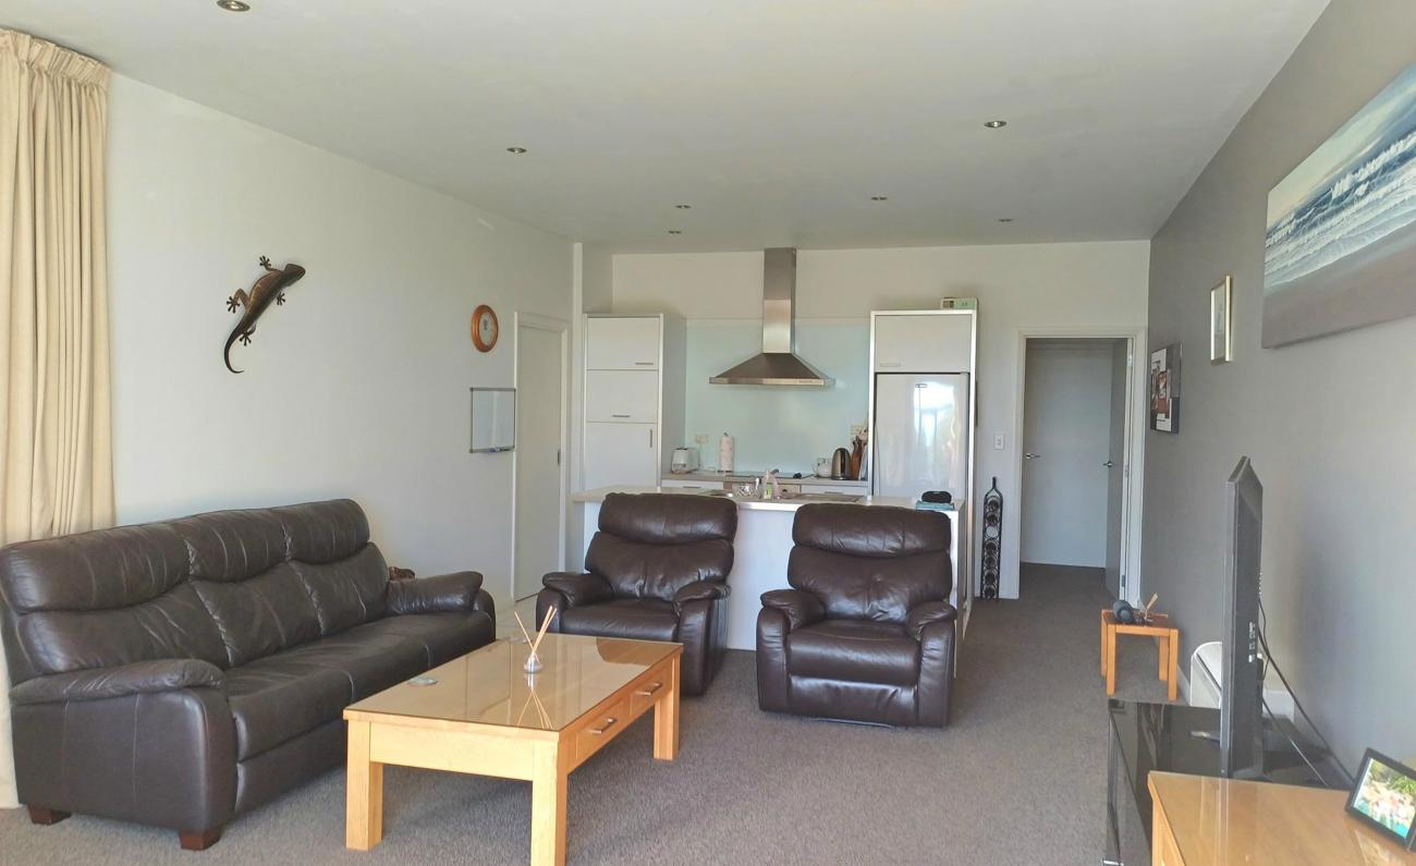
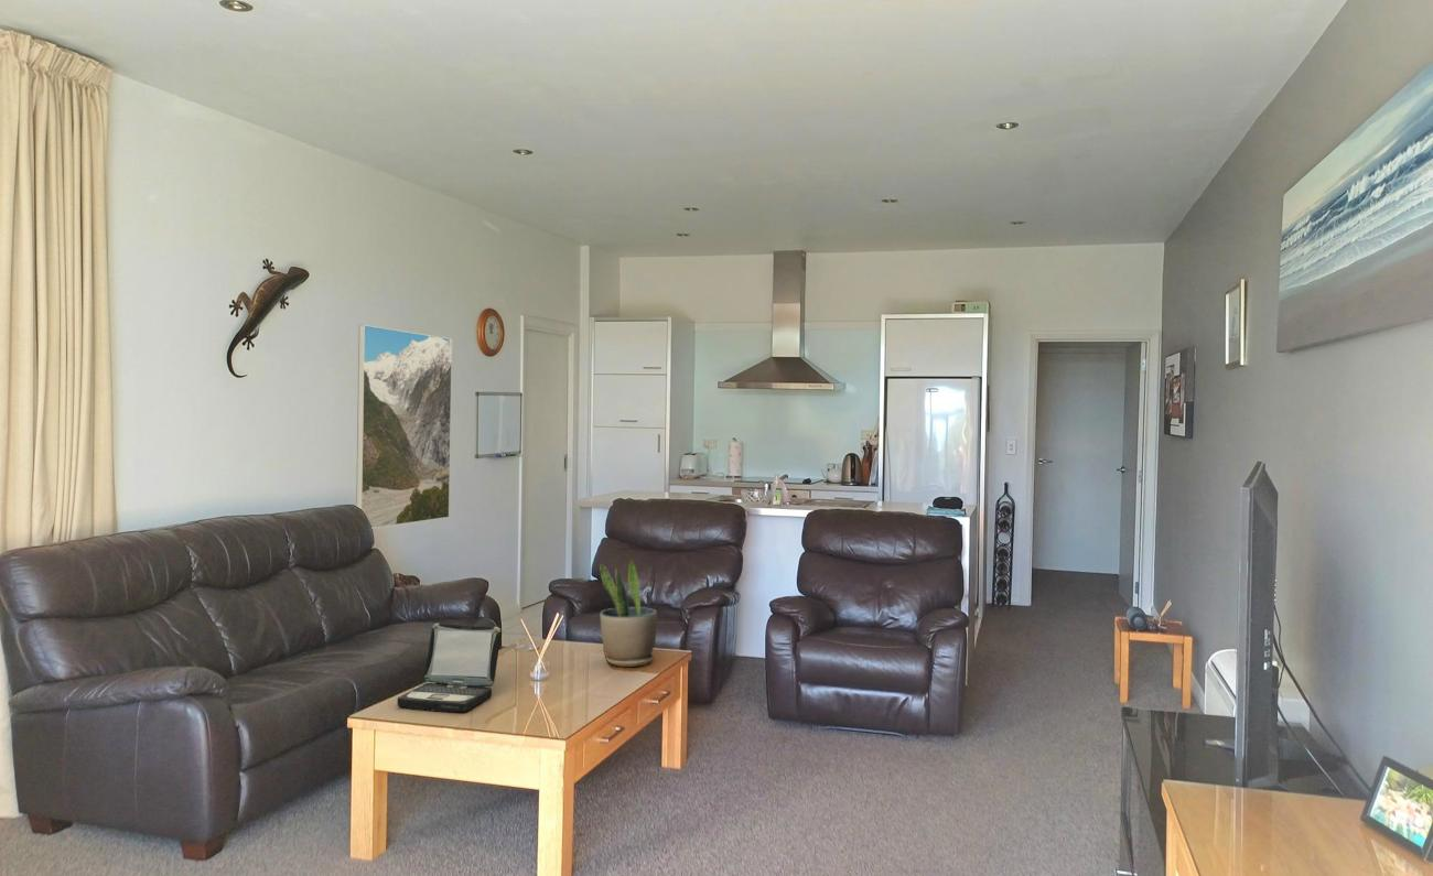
+ potted plant [599,560,658,668]
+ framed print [355,324,453,530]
+ laptop [397,623,503,713]
